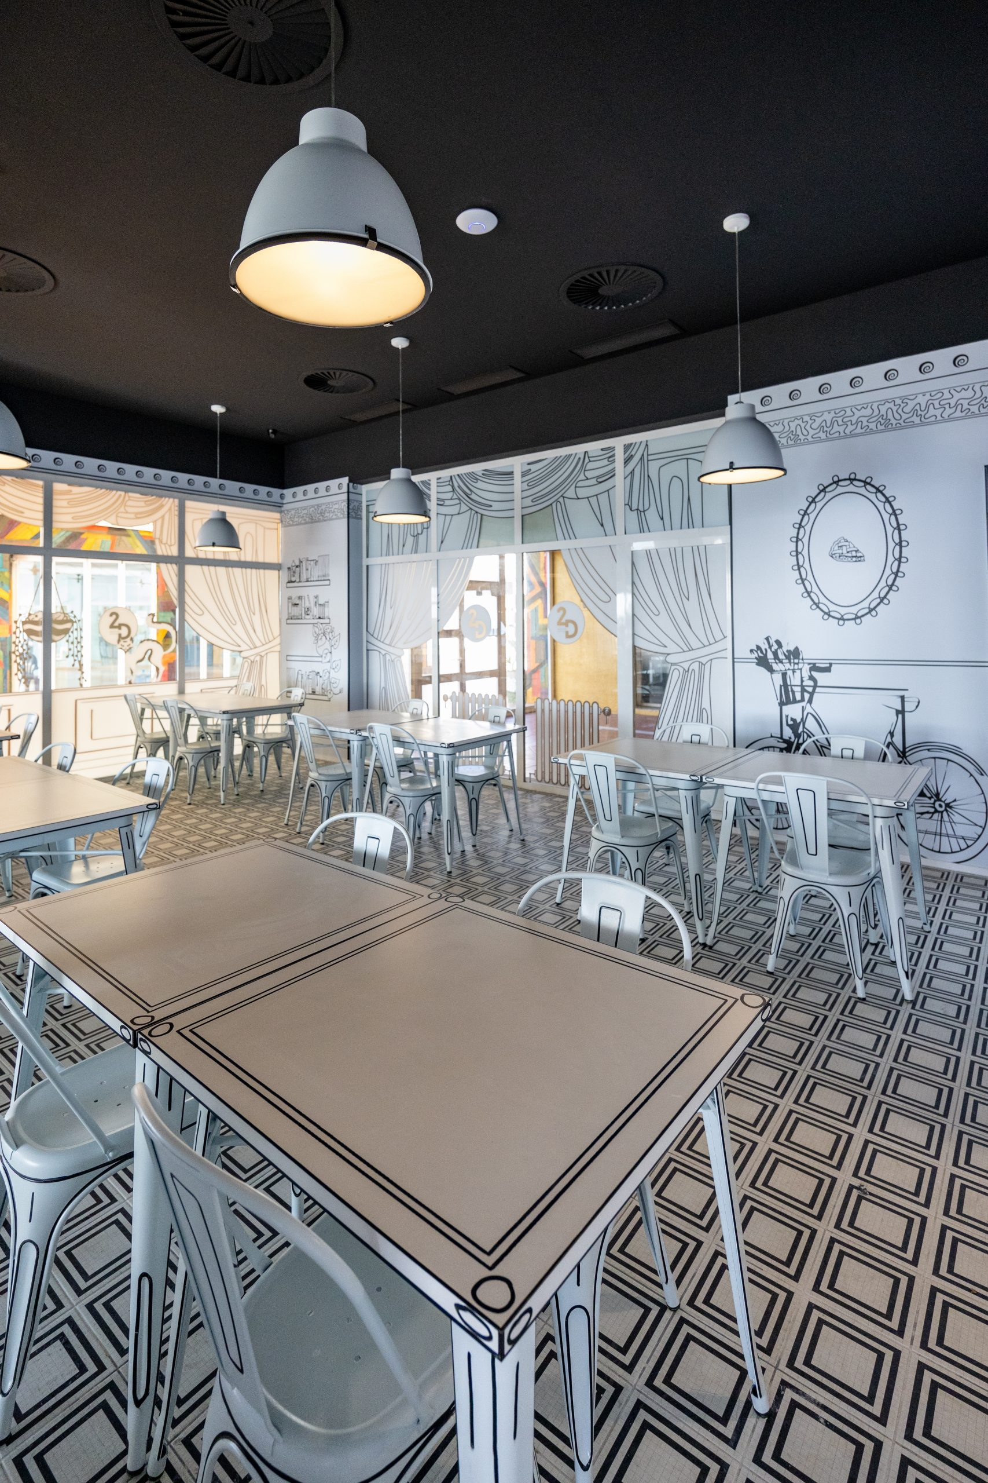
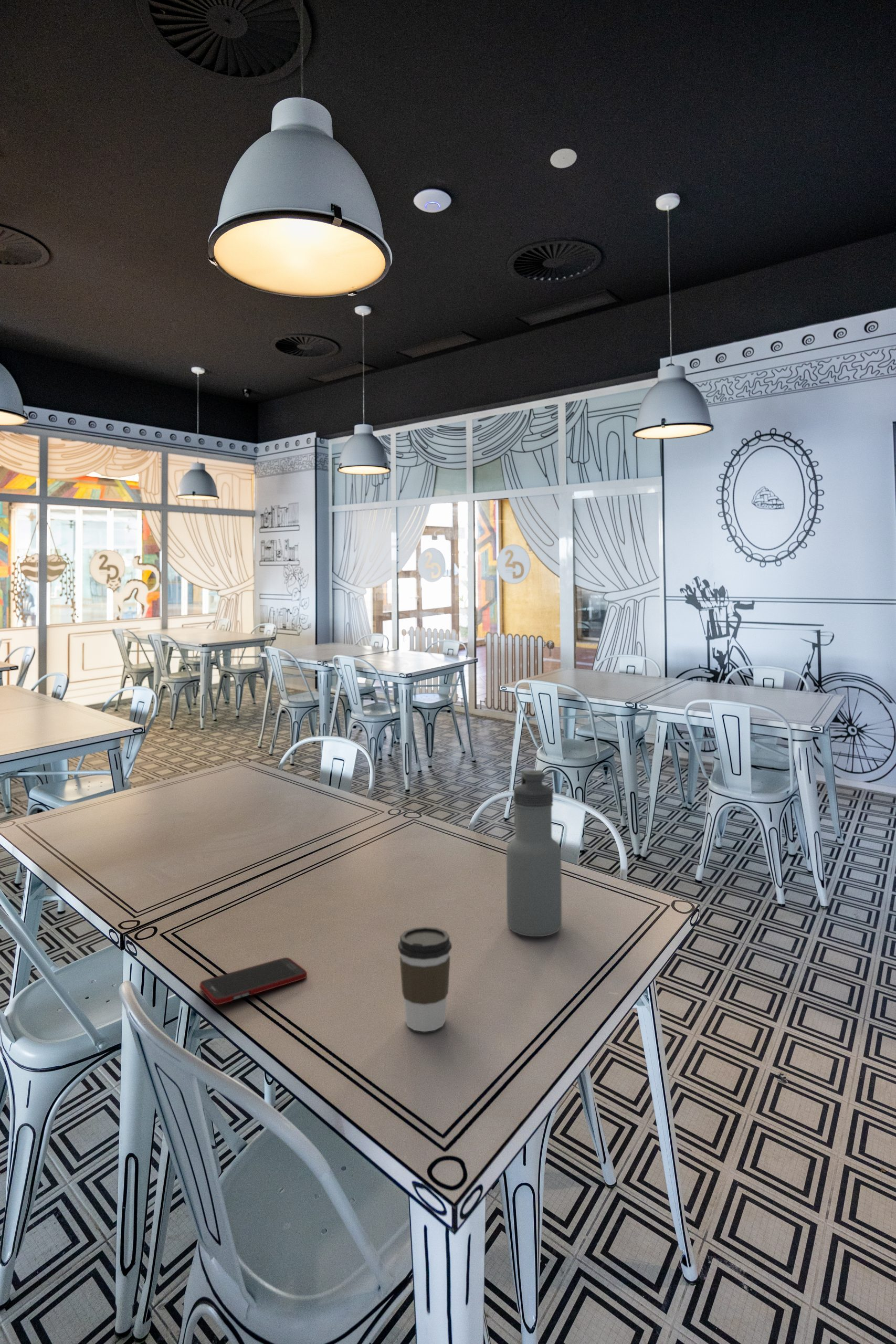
+ water bottle [506,770,562,937]
+ coffee cup [397,926,452,1032]
+ smoke detector [550,148,577,169]
+ cell phone [199,957,308,1005]
